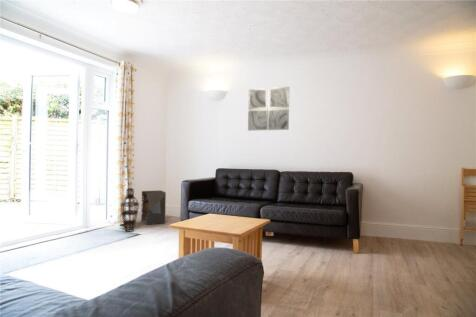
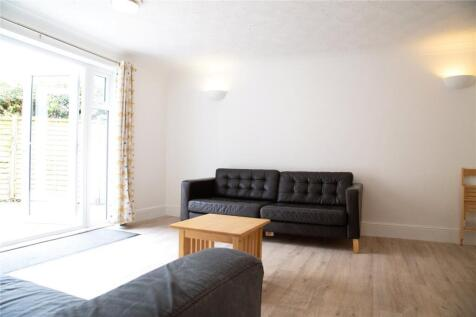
- storage bin [140,189,167,226]
- lantern [120,187,140,233]
- wall art [247,86,290,131]
